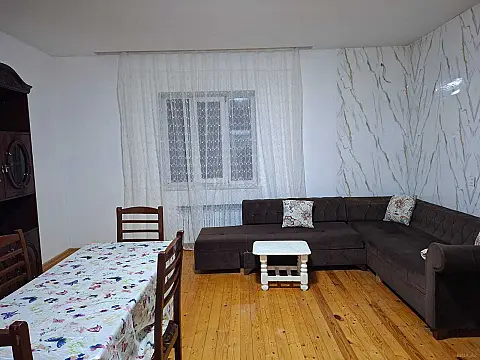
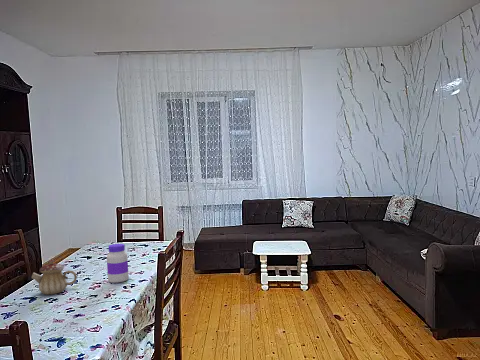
+ jar [106,243,130,284]
+ teapot [31,259,78,296]
